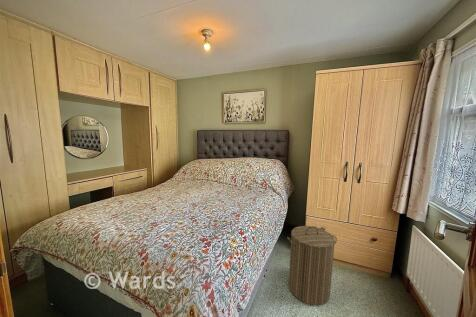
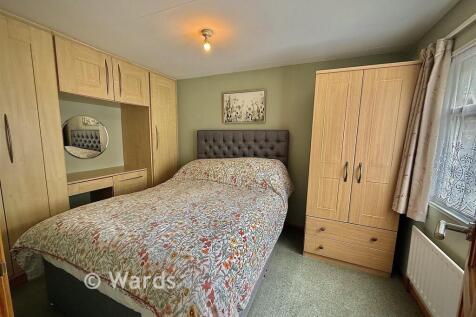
- laundry hamper [286,225,338,306]
